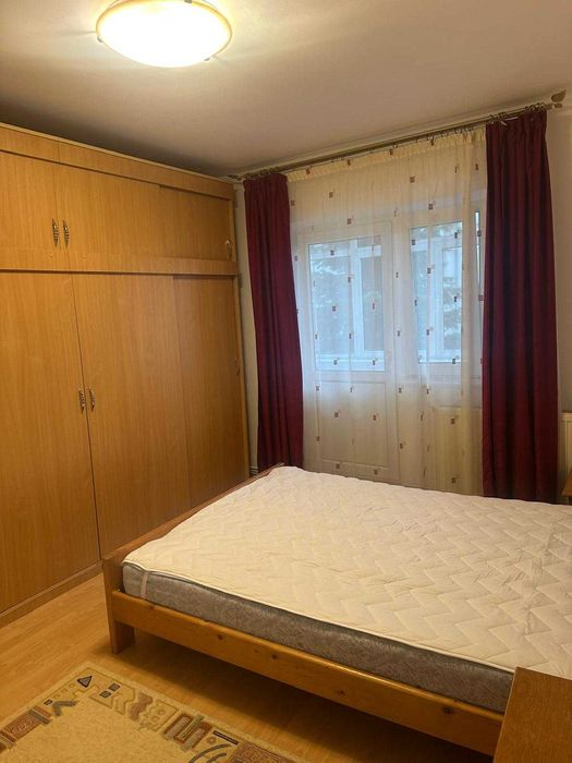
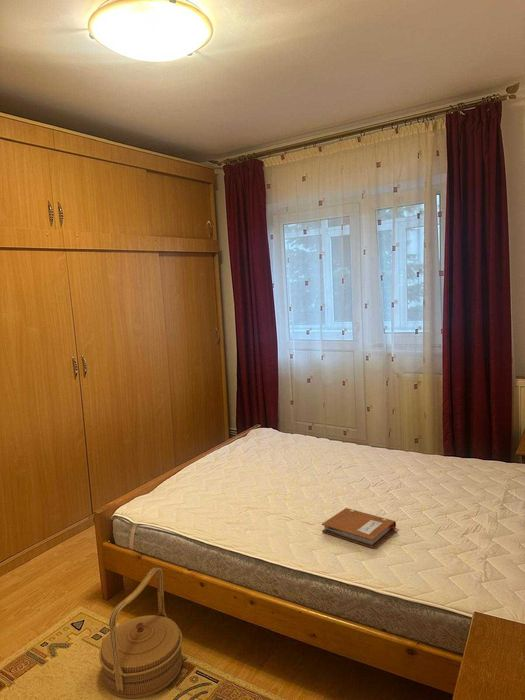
+ basket [98,567,183,700]
+ notebook [321,507,397,549]
